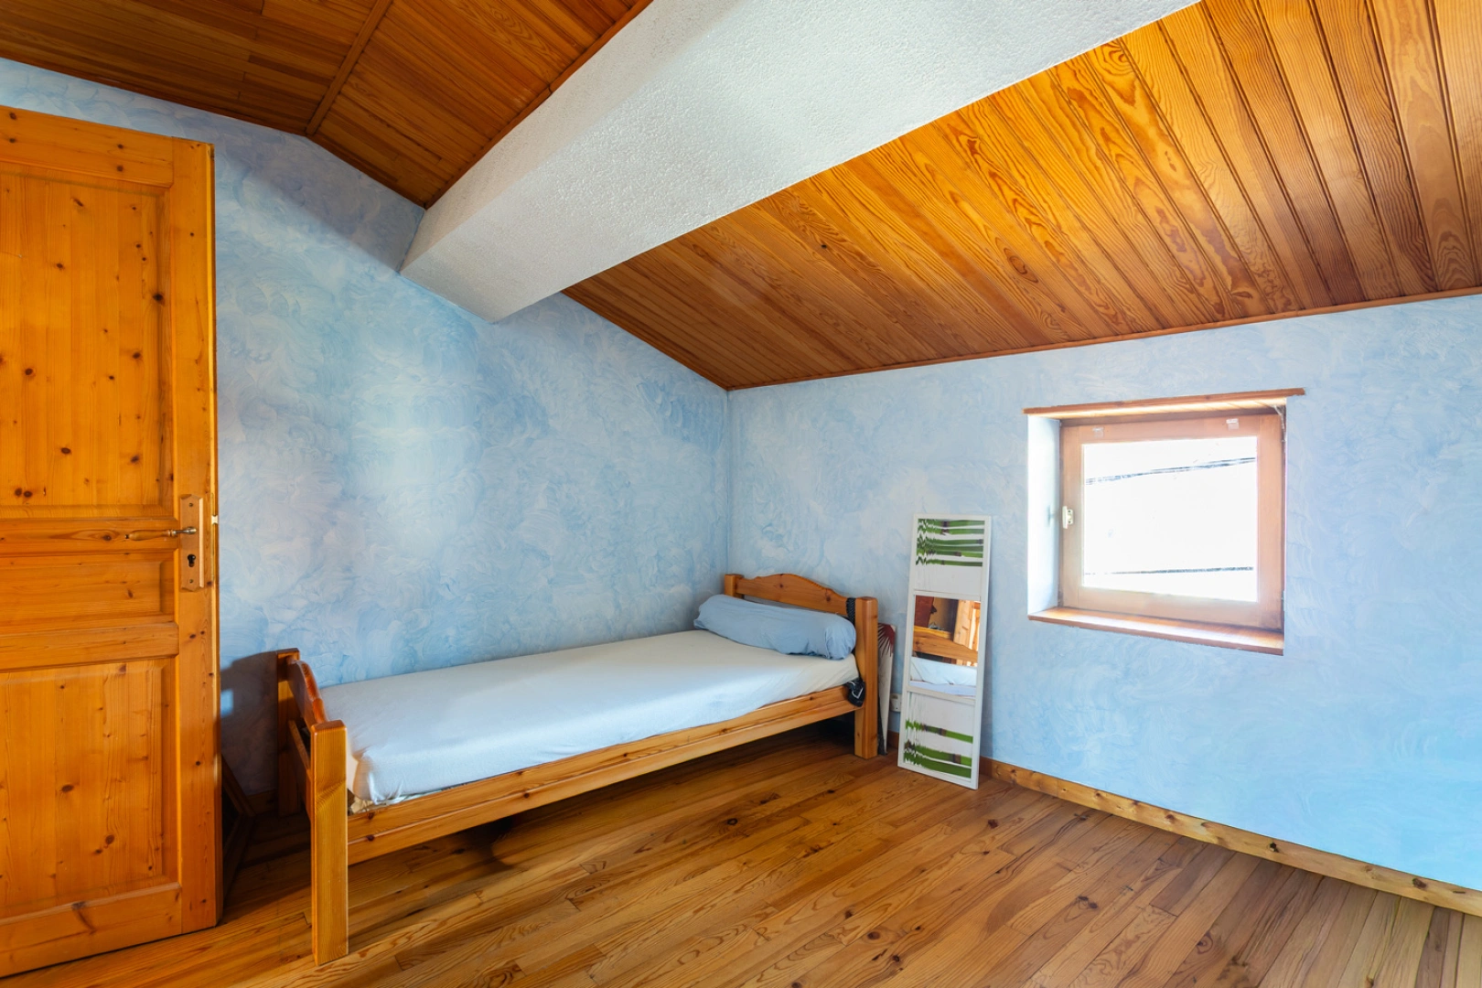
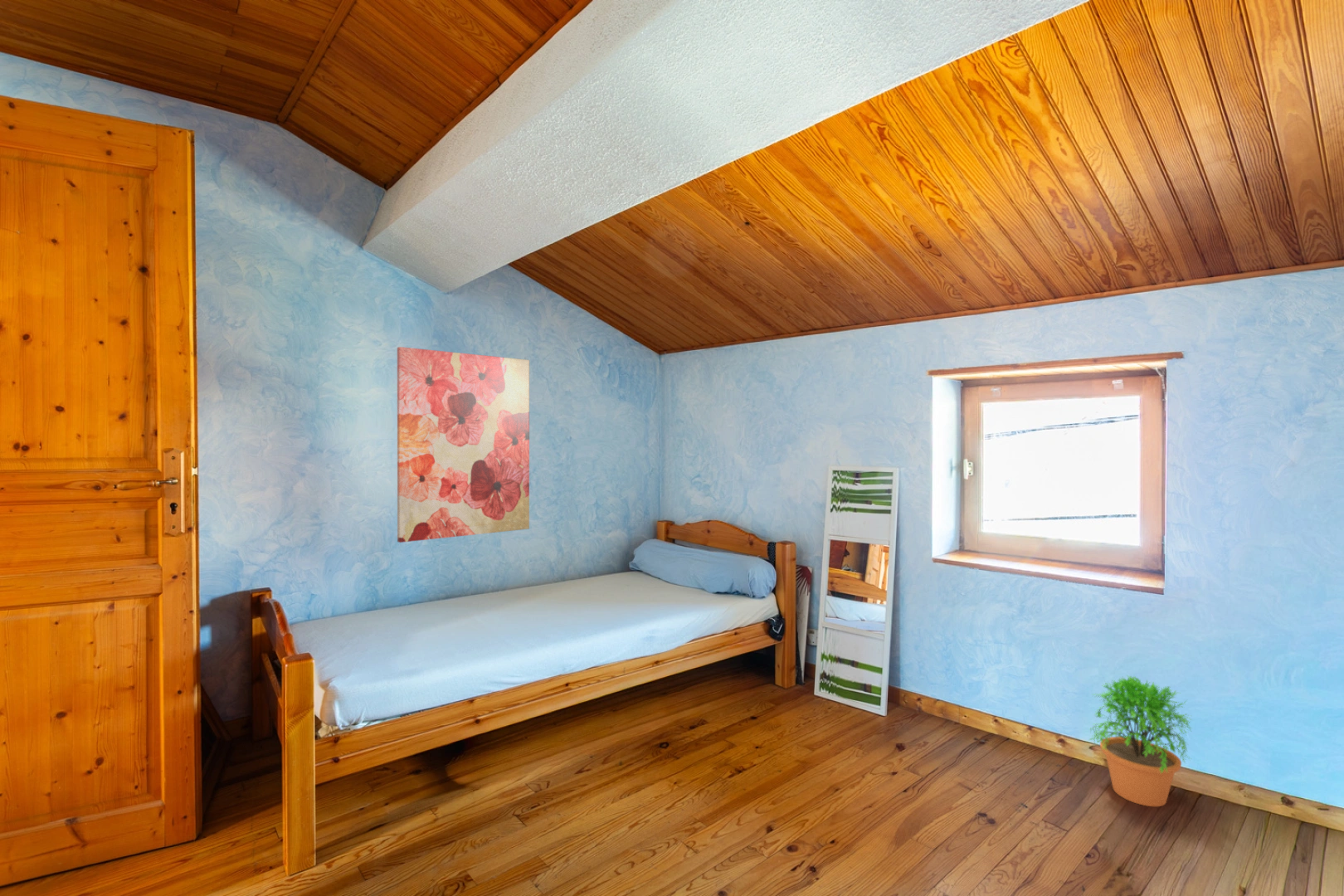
+ potted plant [1088,674,1193,807]
+ wall art [397,346,530,543]
